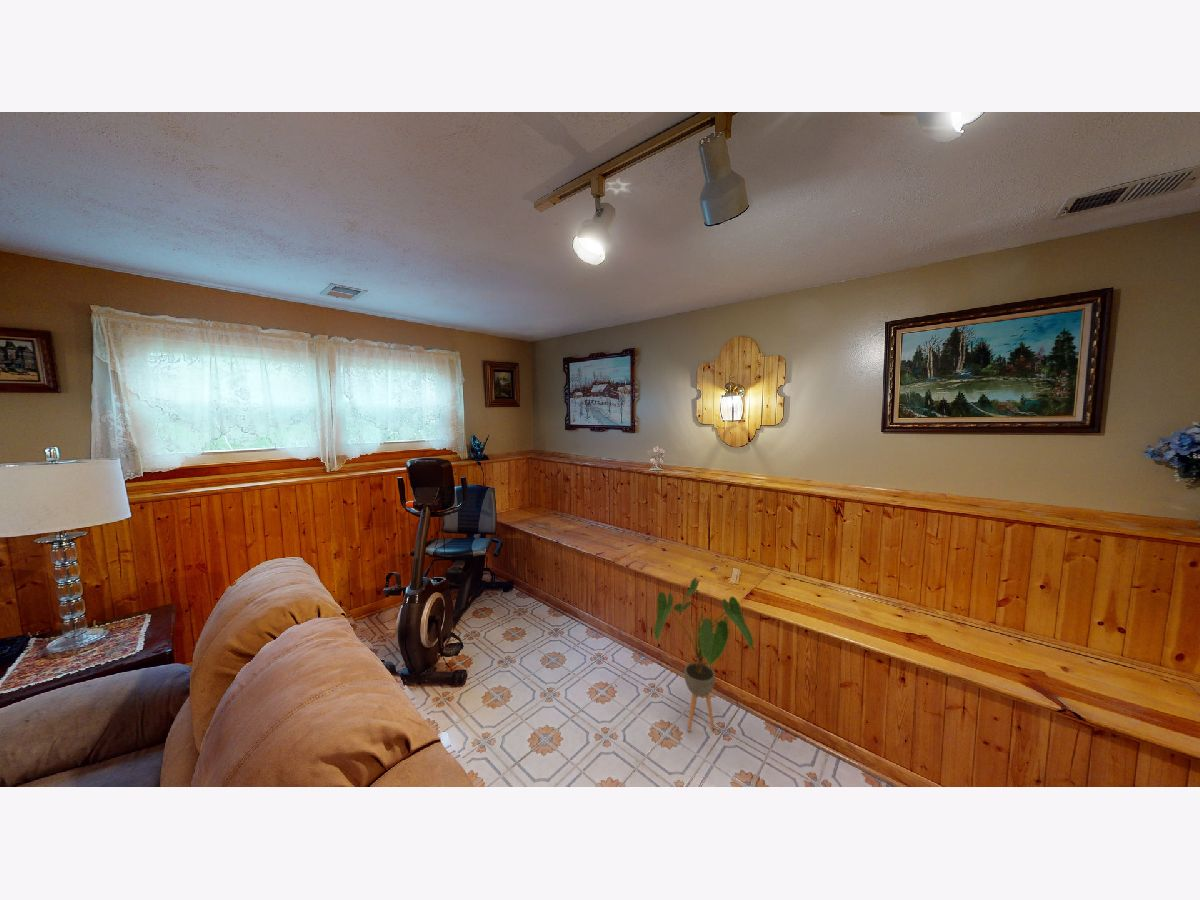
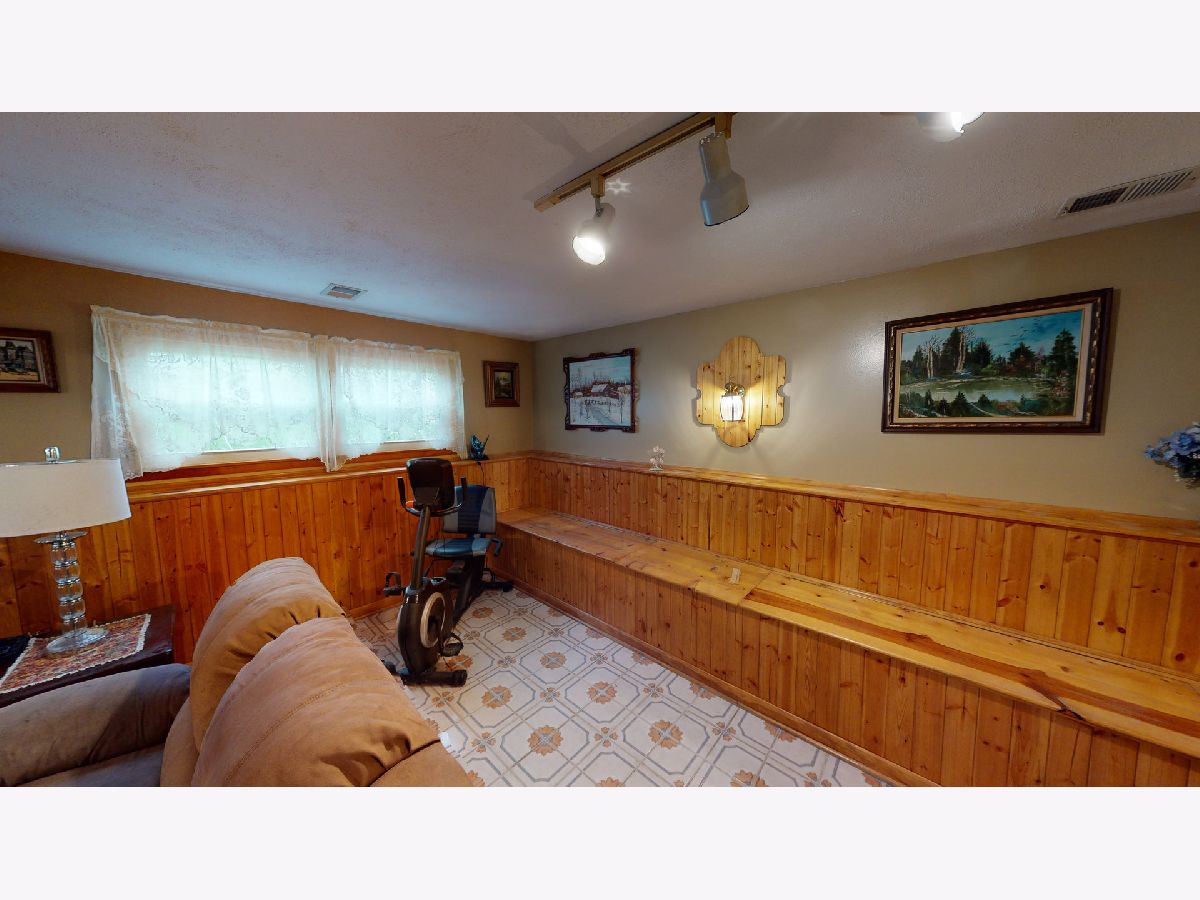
- house plant [653,576,754,733]
